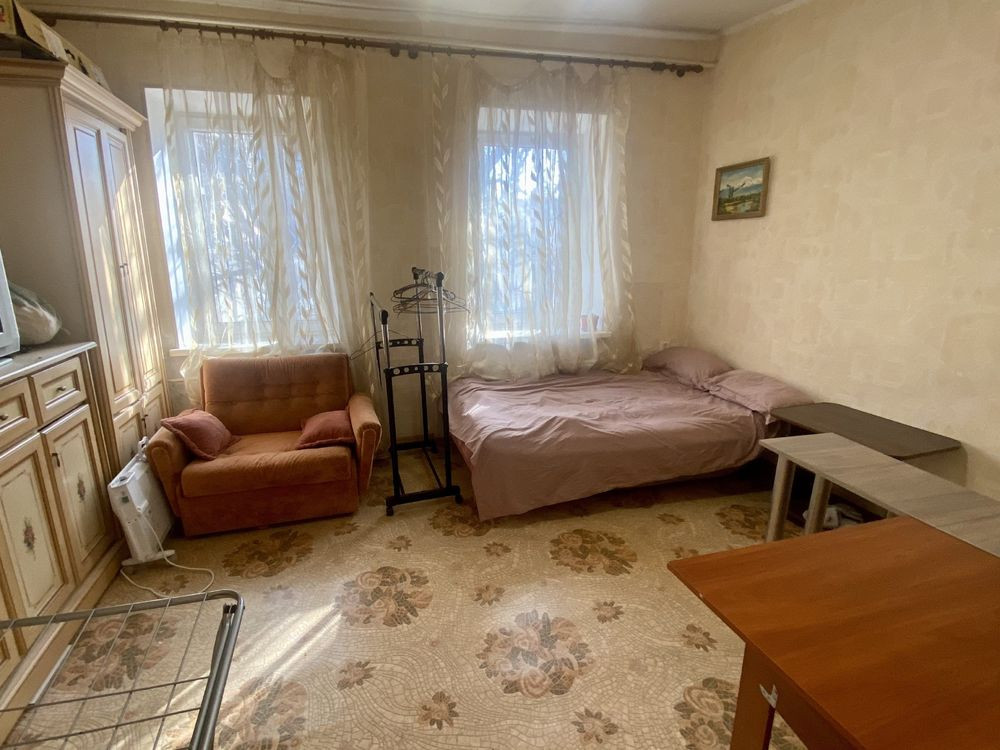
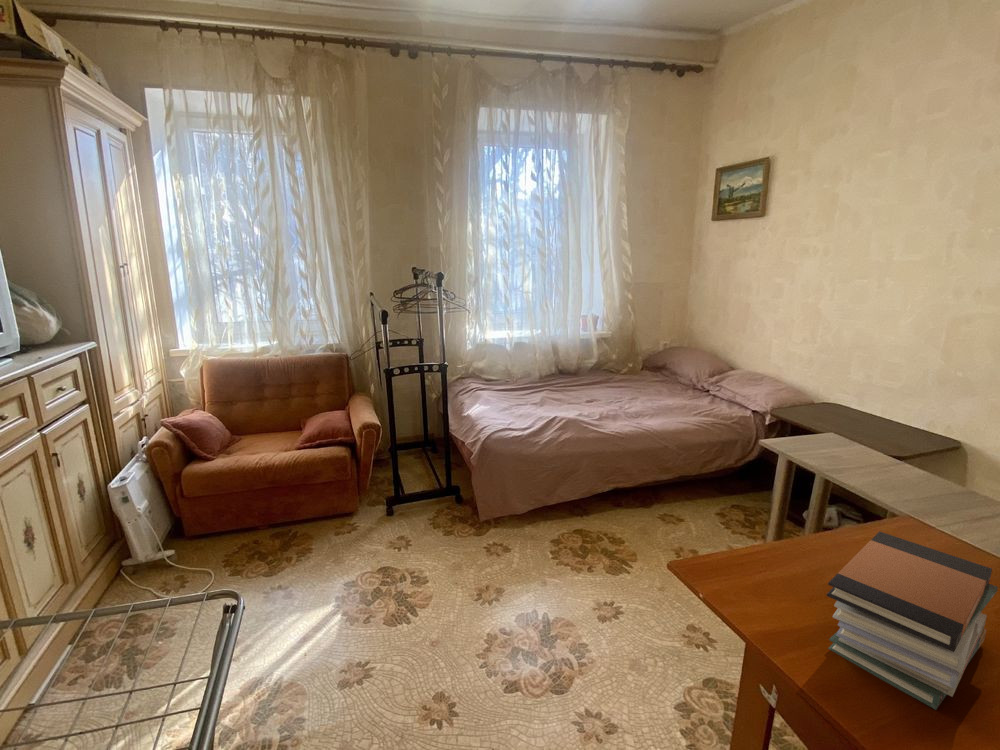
+ book stack [826,531,999,711]
